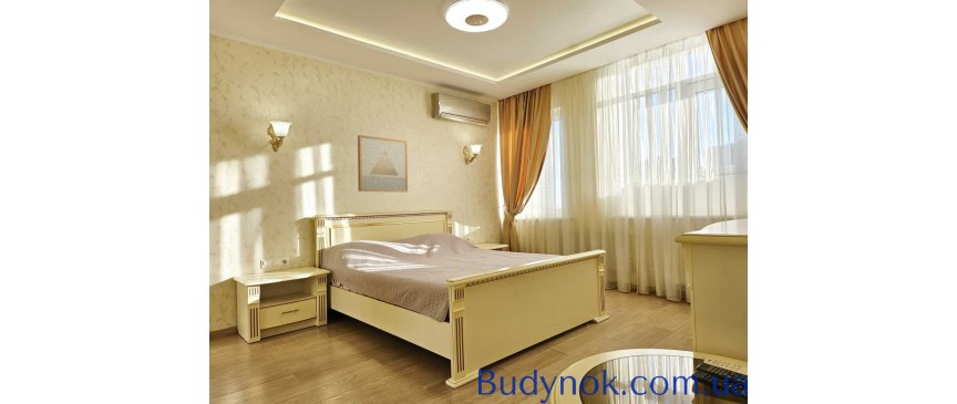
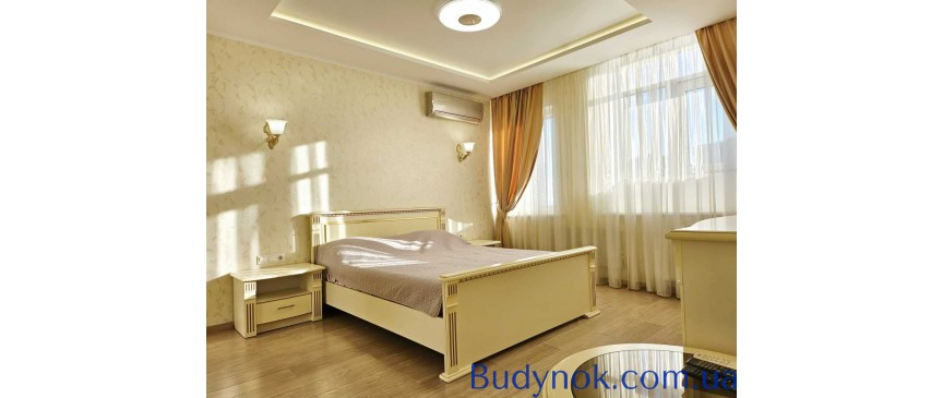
- wall art [357,134,409,193]
